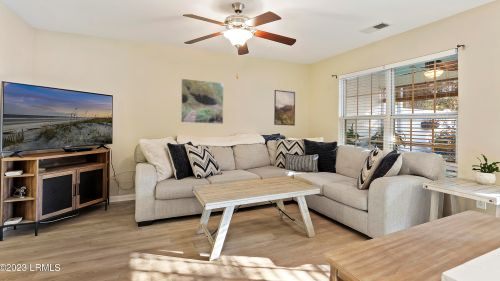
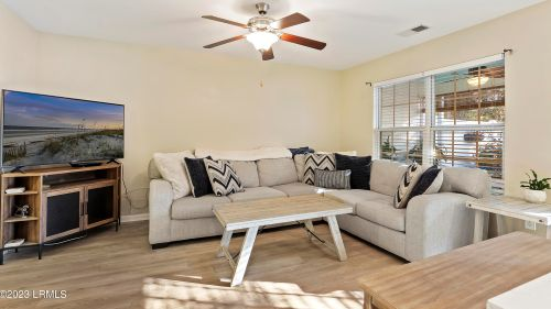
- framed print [180,78,224,125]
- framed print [273,89,296,127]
